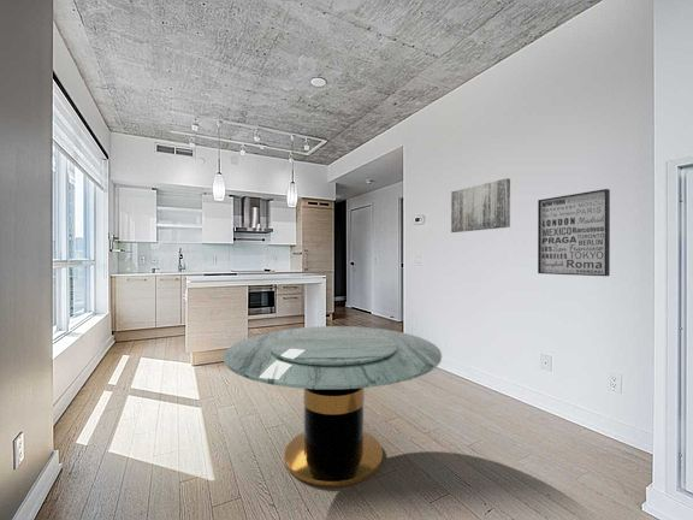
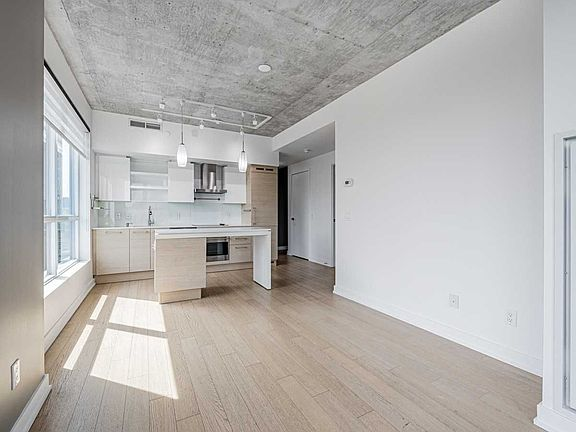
- dining table [223,325,443,488]
- wall art [537,188,611,277]
- wall art [450,177,511,234]
